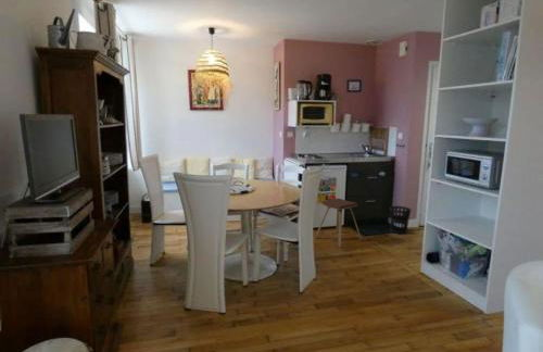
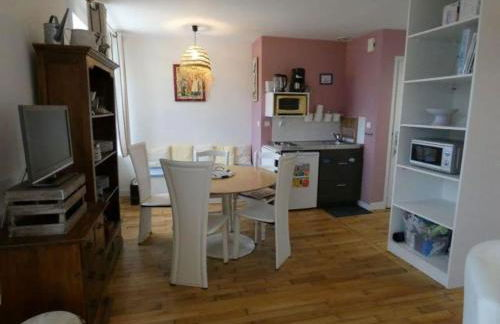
- wastebasket [389,205,412,235]
- music stool [314,198,363,248]
